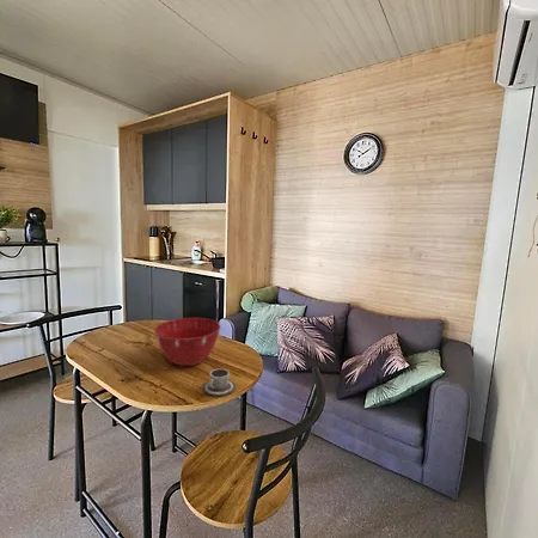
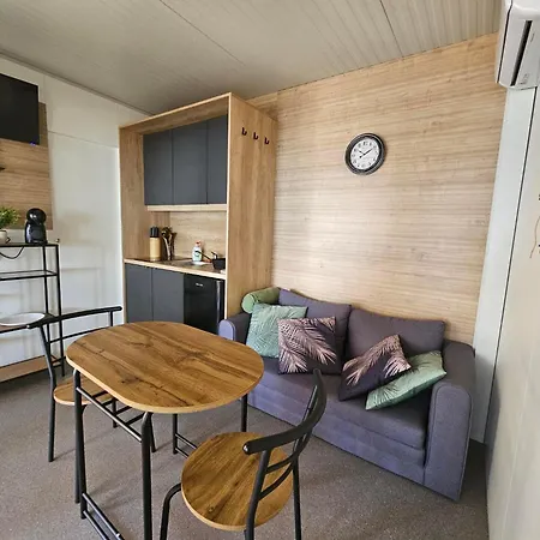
- cup [202,367,237,397]
- mixing bowl [153,317,222,367]
